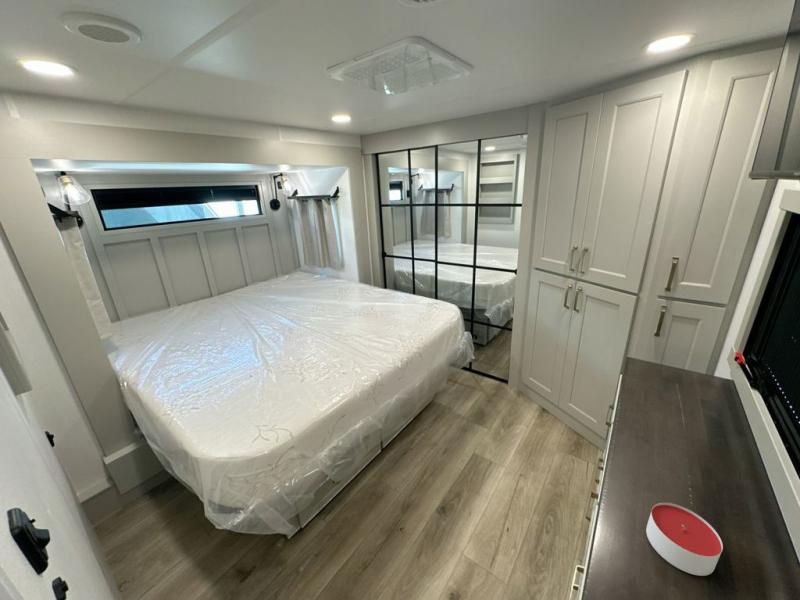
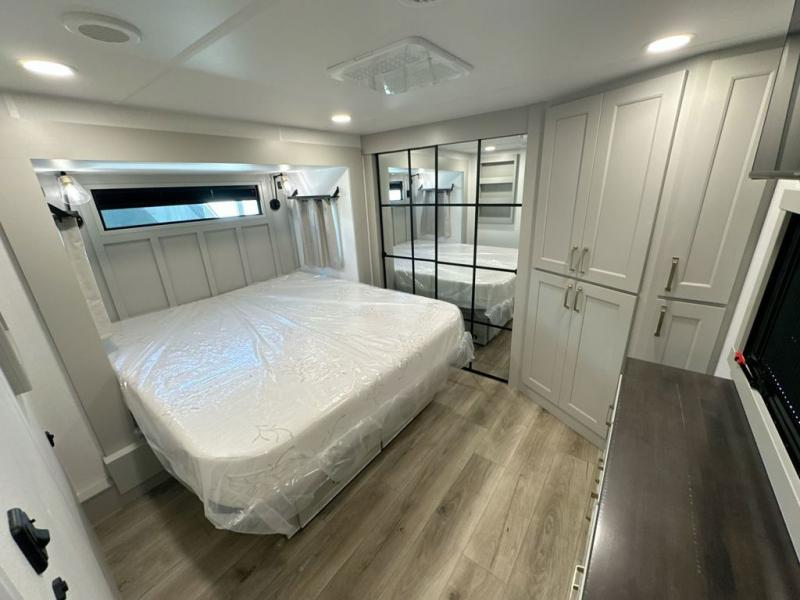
- candle [645,502,724,577]
